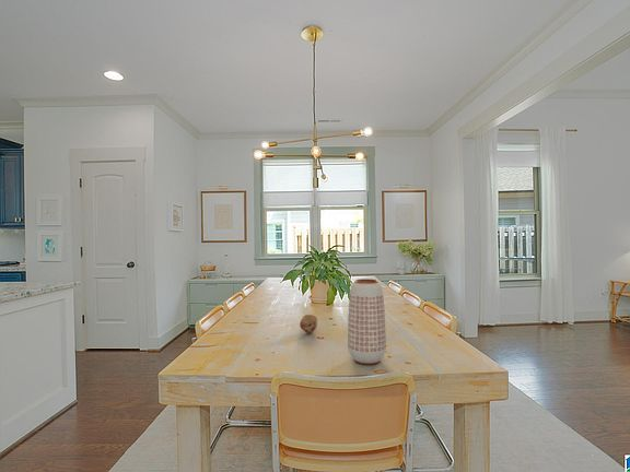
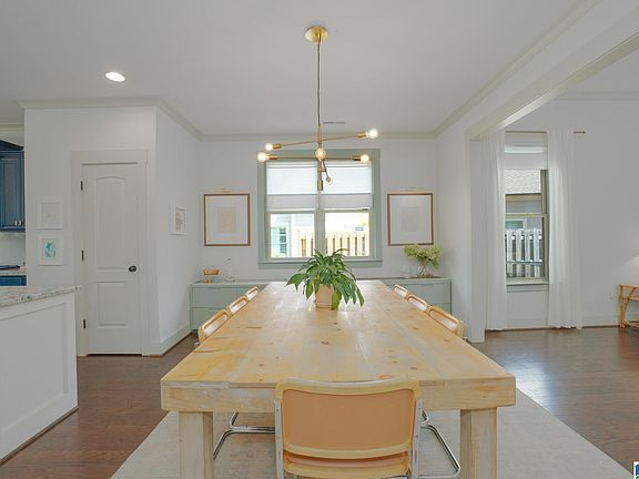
- planter [347,278,387,366]
- fruit [299,314,318,334]
